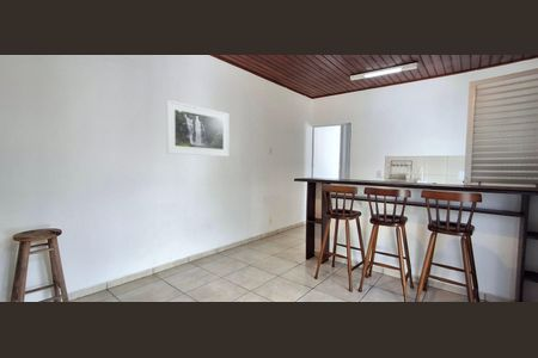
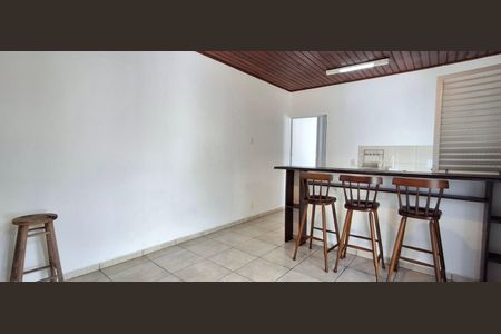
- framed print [165,99,230,158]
